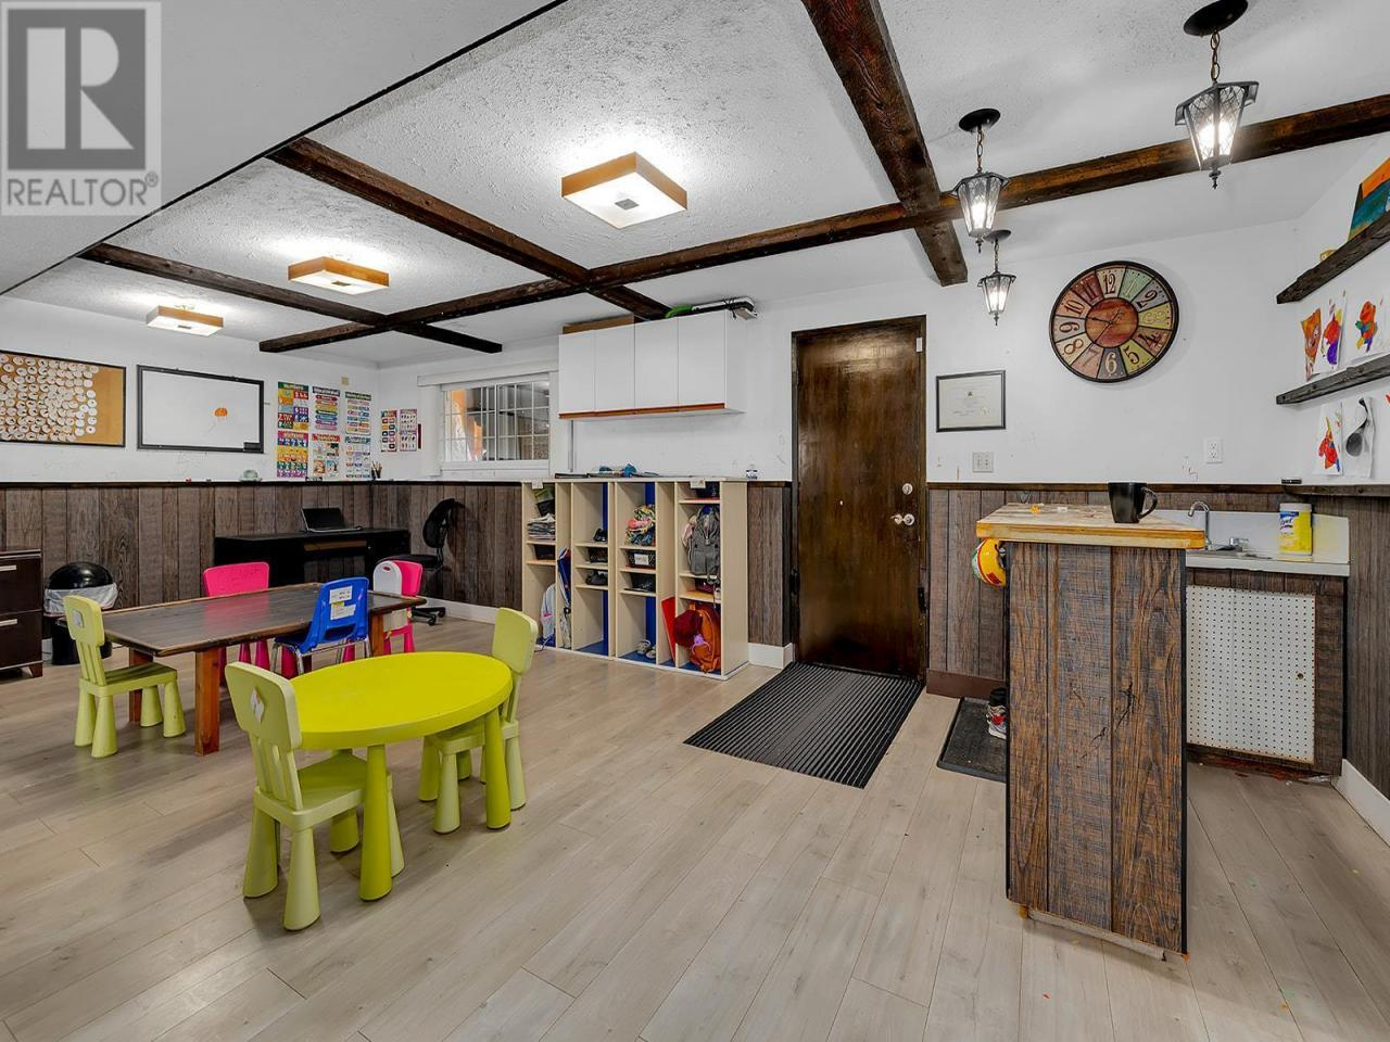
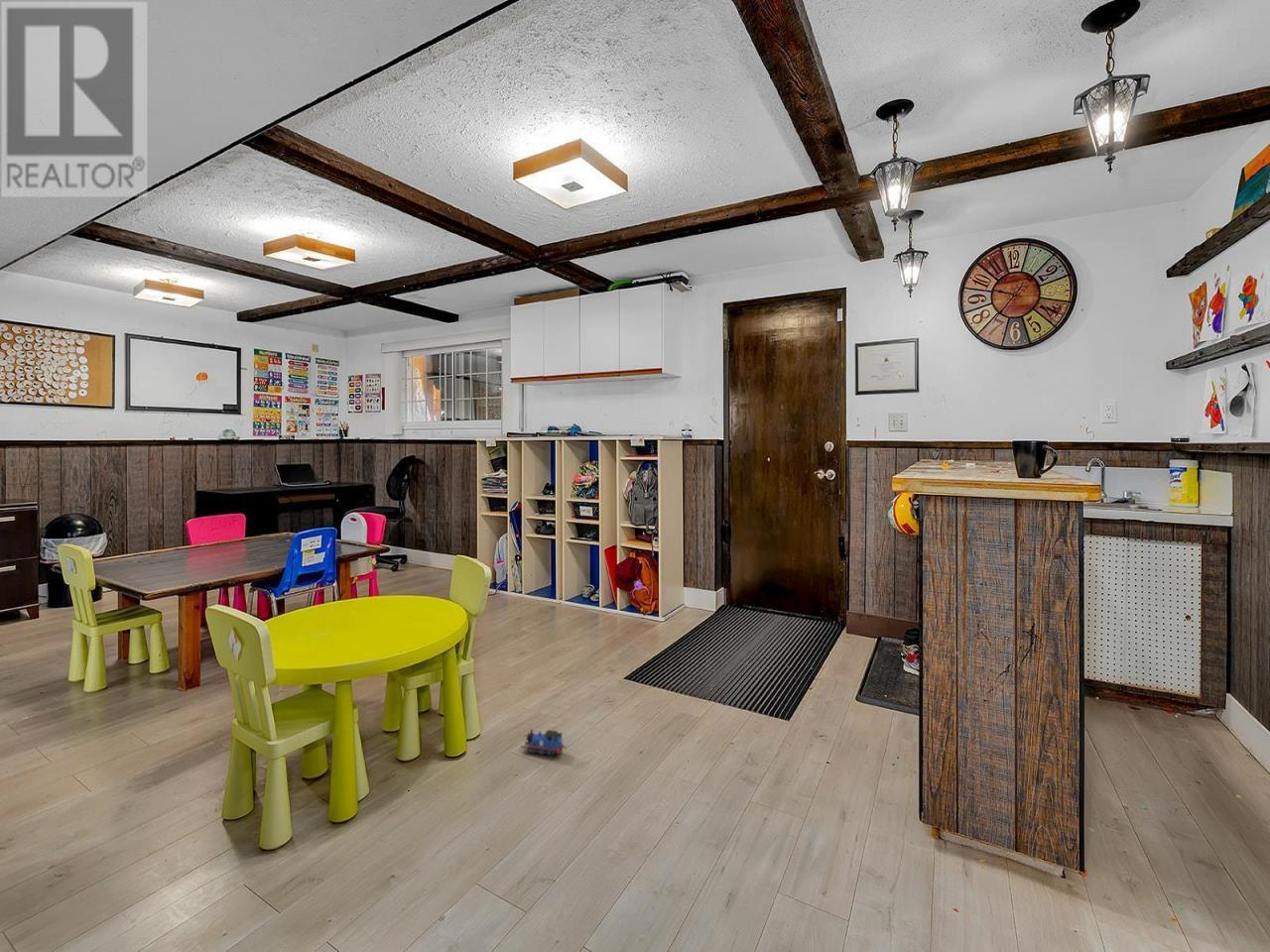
+ toy train [520,729,567,757]
